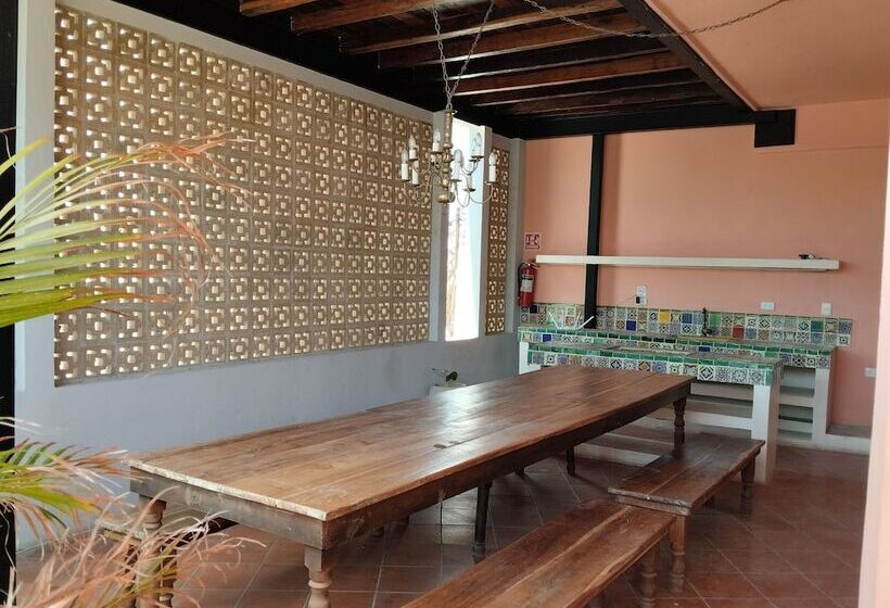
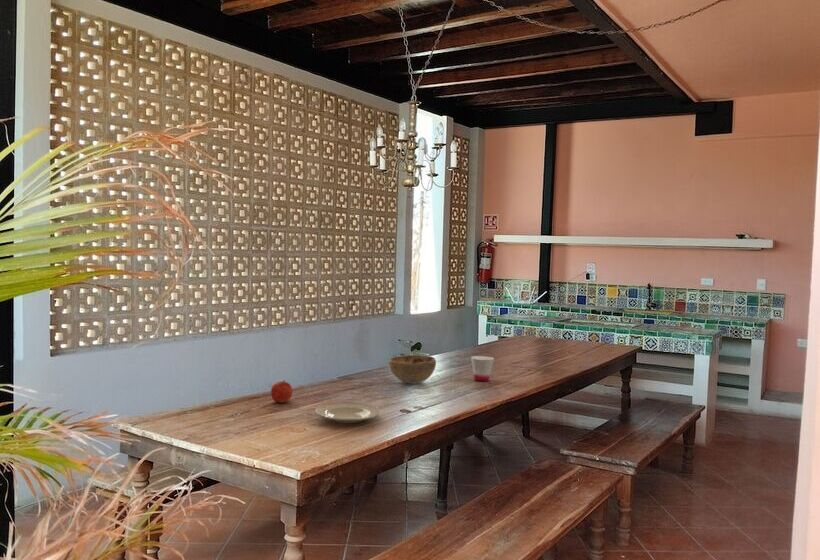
+ decorative bowl [388,354,437,385]
+ cup [470,355,495,382]
+ plate [314,402,381,424]
+ apple [270,379,293,404]
